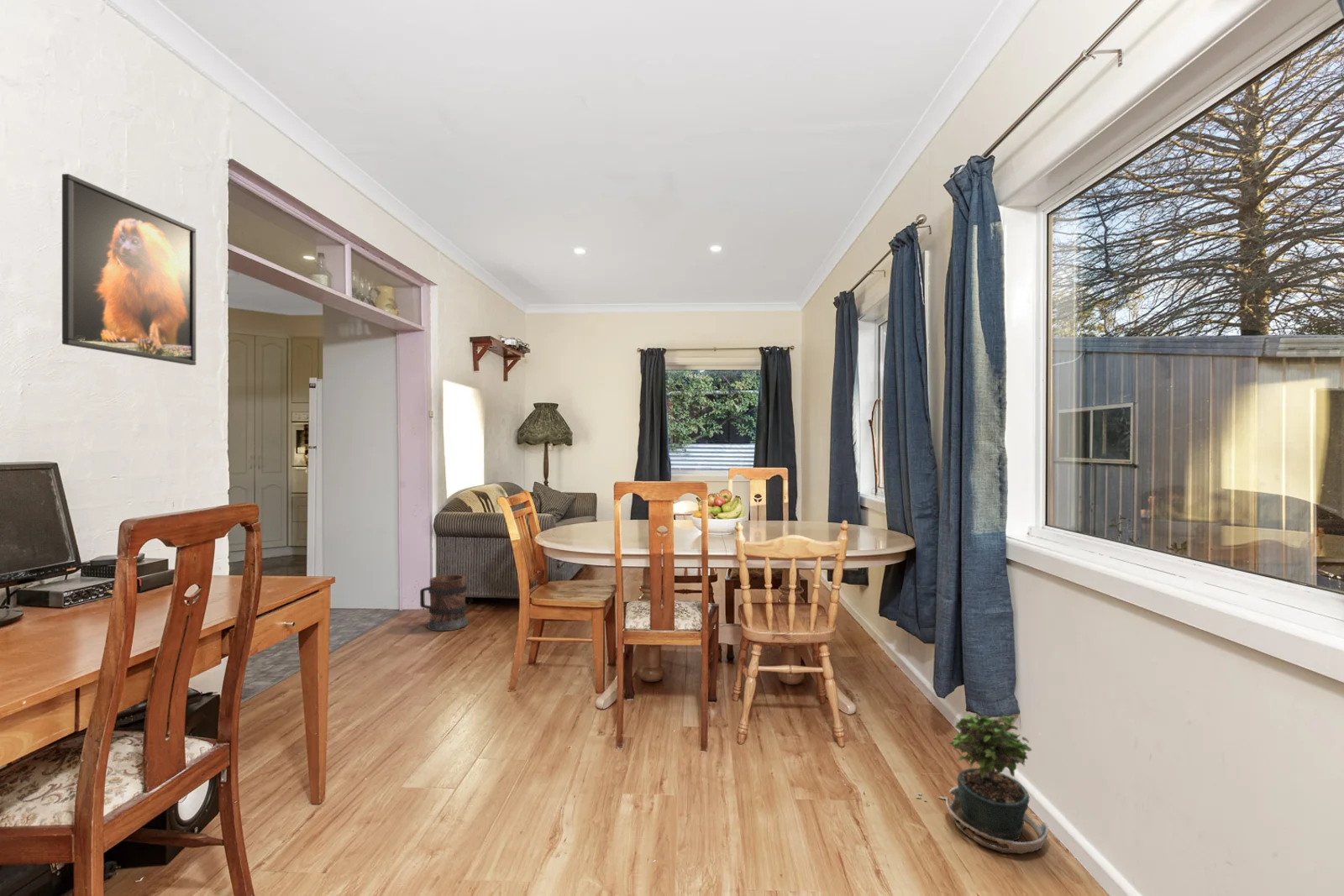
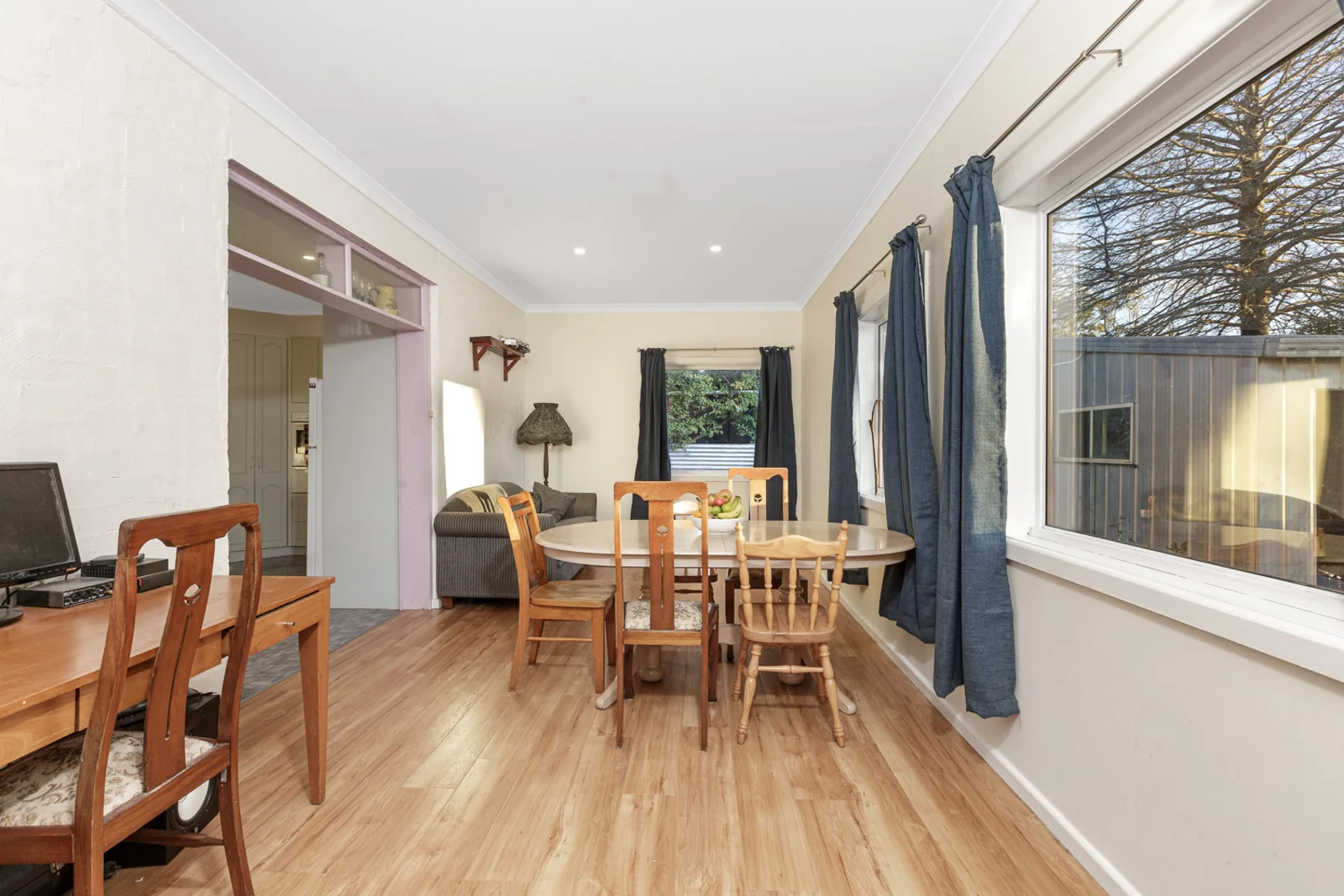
- potted plant [916,710,1050,855]
- wooden barrel [419,574,469,632]
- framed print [61,173,197,366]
